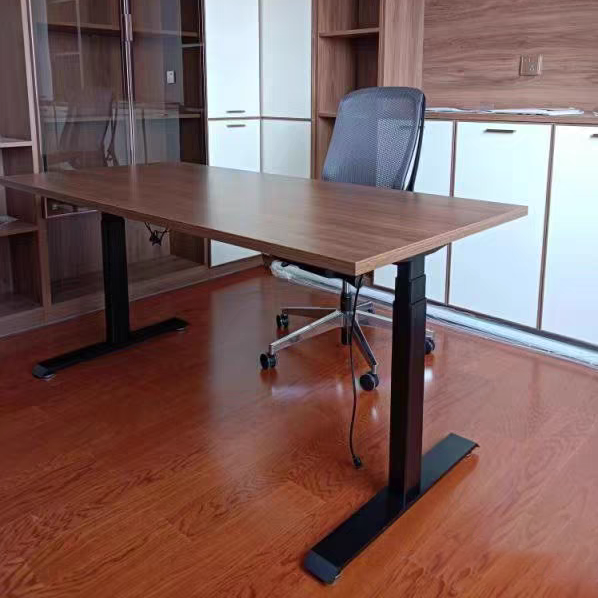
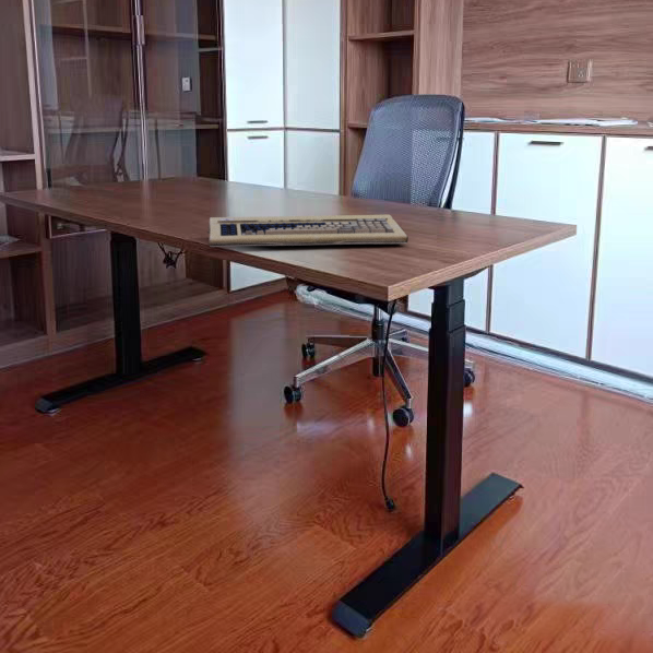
+ computer keyboard [206,214,409,248]
